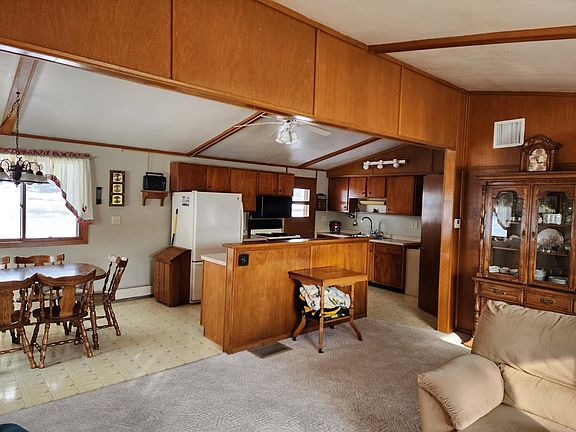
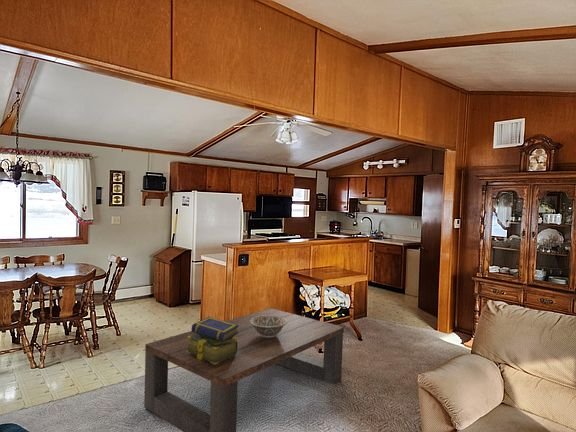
+ stack of books [186,316,239,365]
+ coffee table [143,307,345,432]
+ decorative bowl [250,315,287,338]
